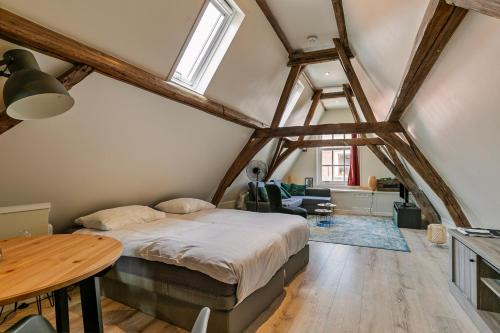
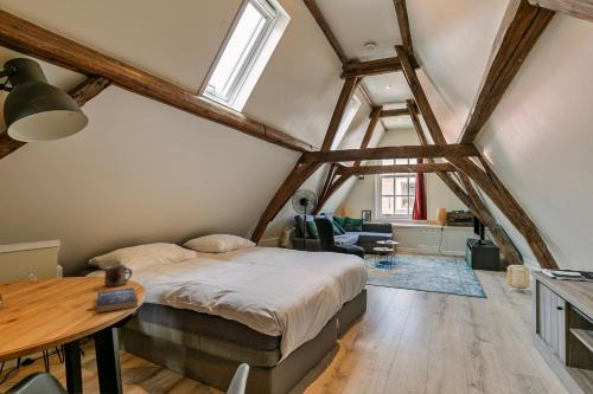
+ mug [103,264,133,288]
+ book [95,286,139,314]
